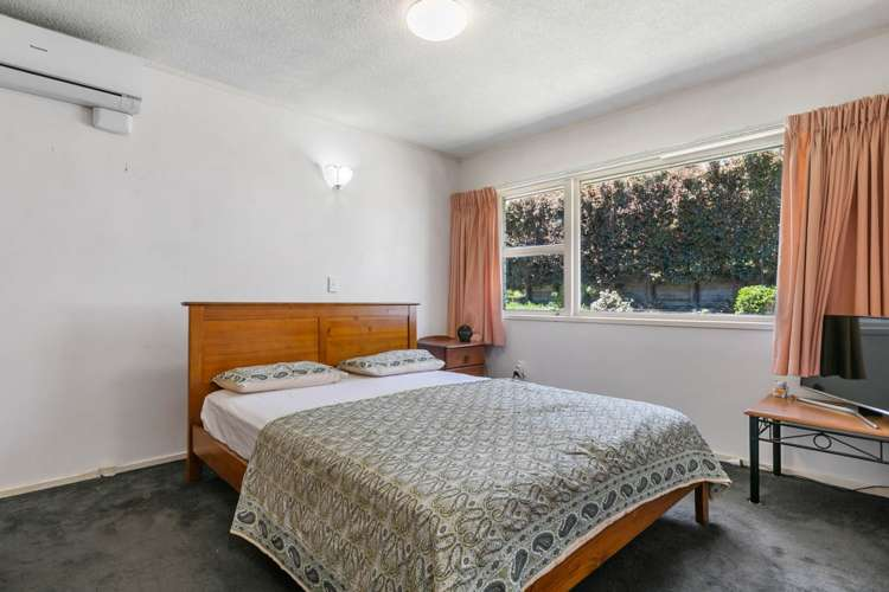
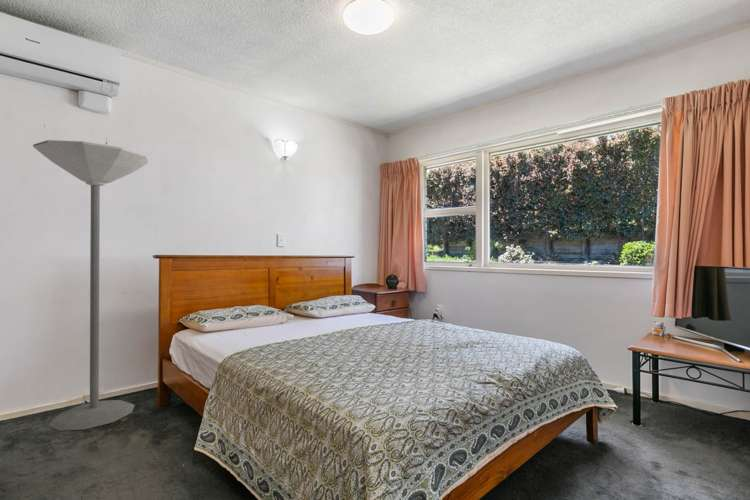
+ floor lamp [32,139,149,432]
